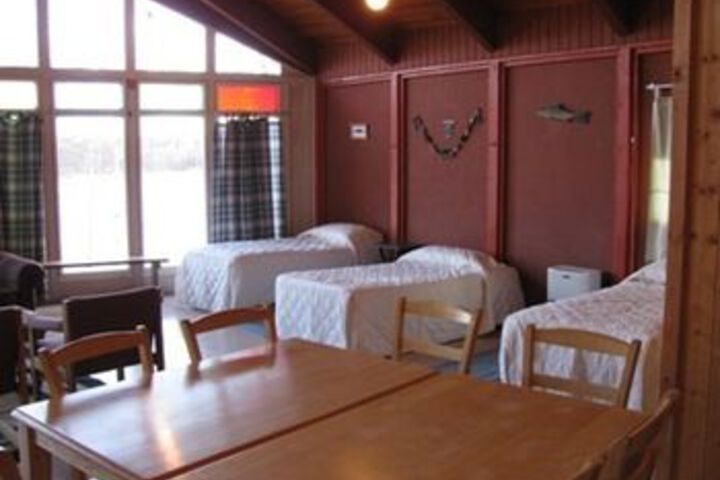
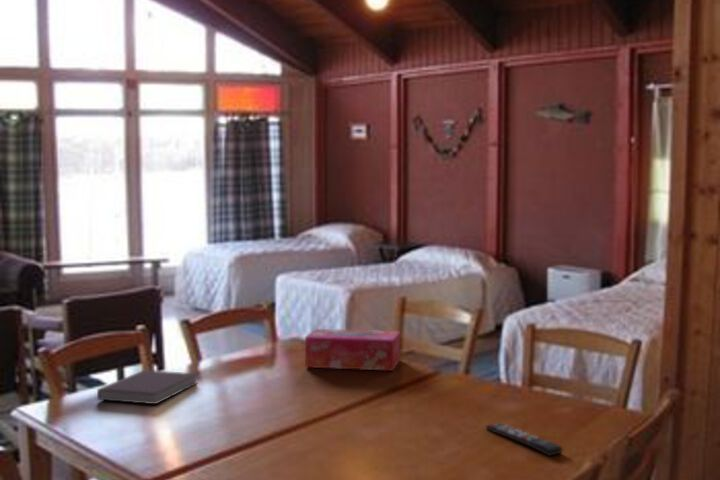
+ tissue box [304,328,401,372]
+ notebook [96,369,198,405]
+ remote control [485,422,564,457]
